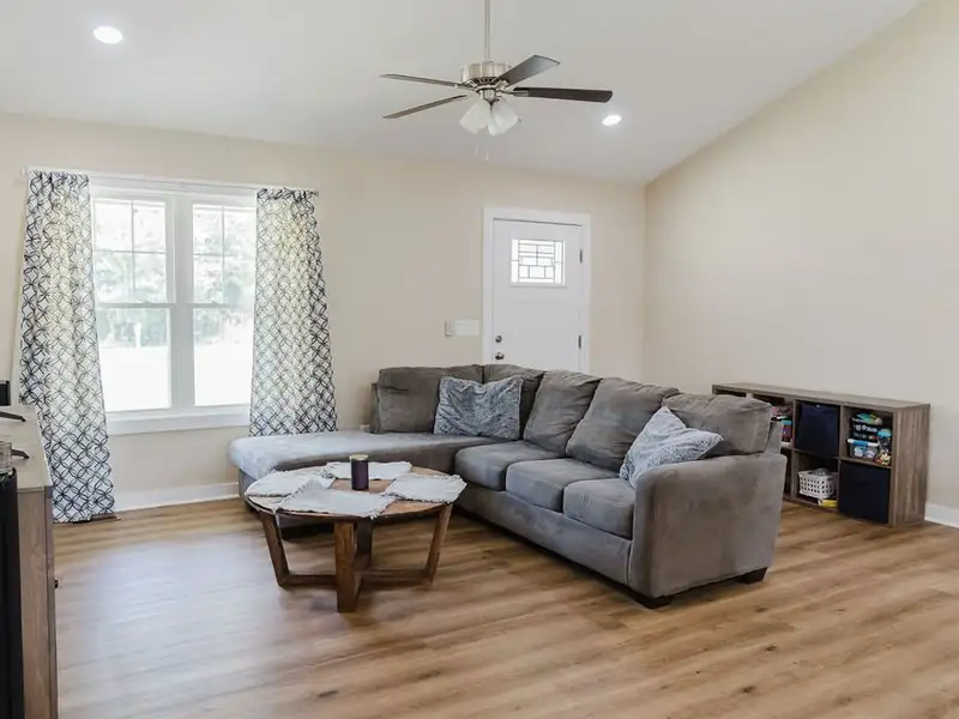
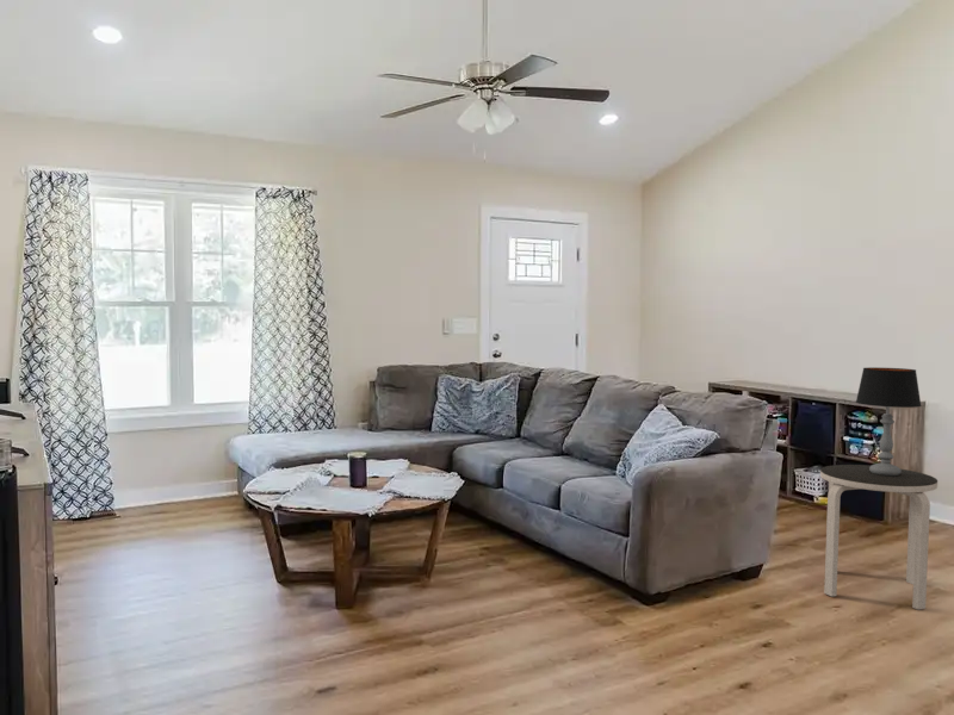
+ side table [819,464,938,611]
+ table lamp [855,366,922,475]
